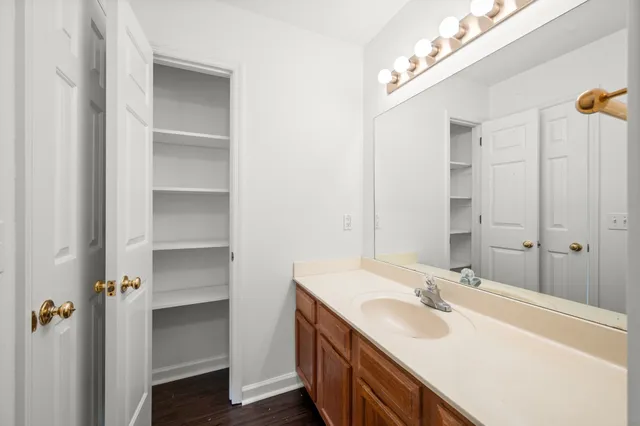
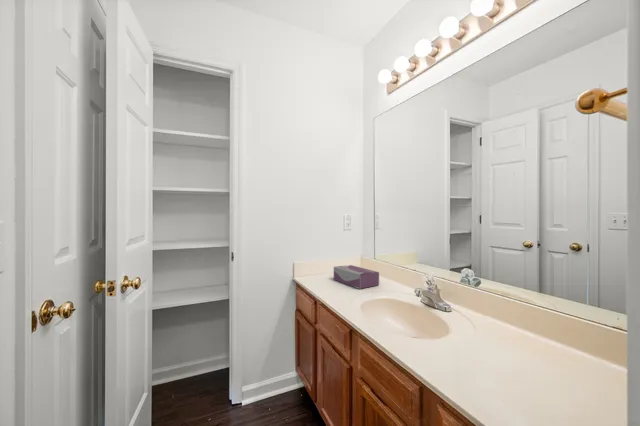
+ tissue box [333,264,380,290]
